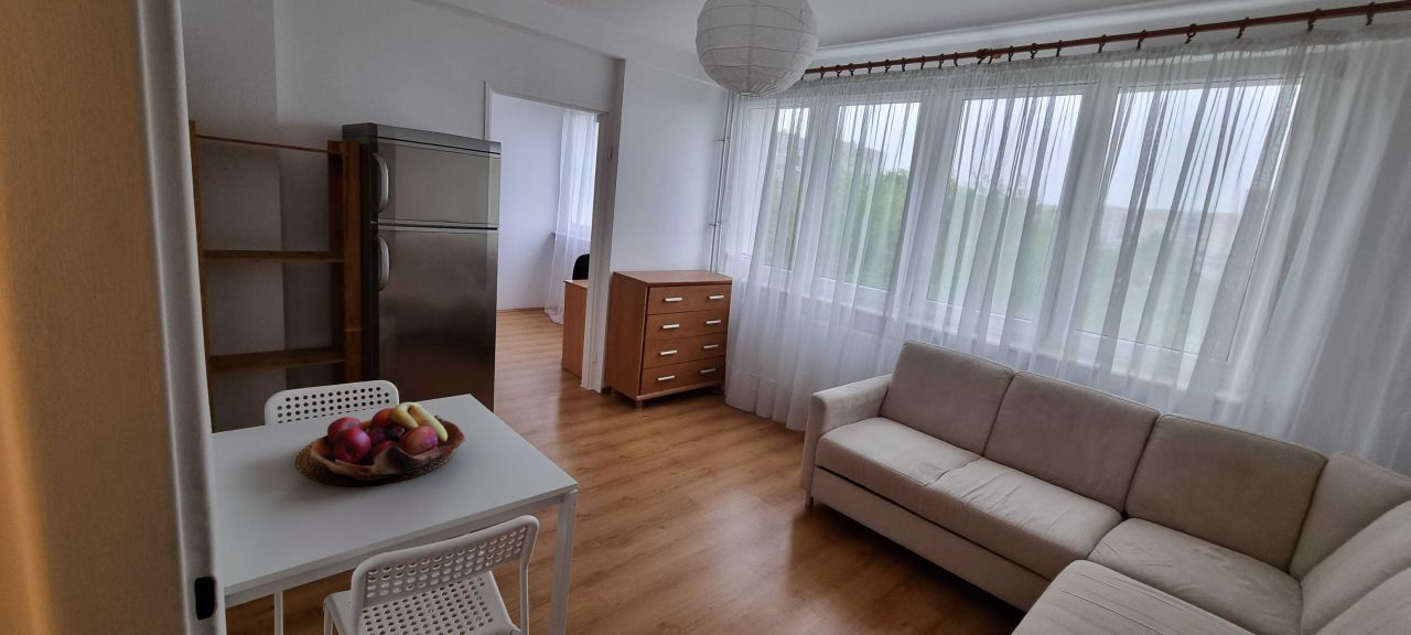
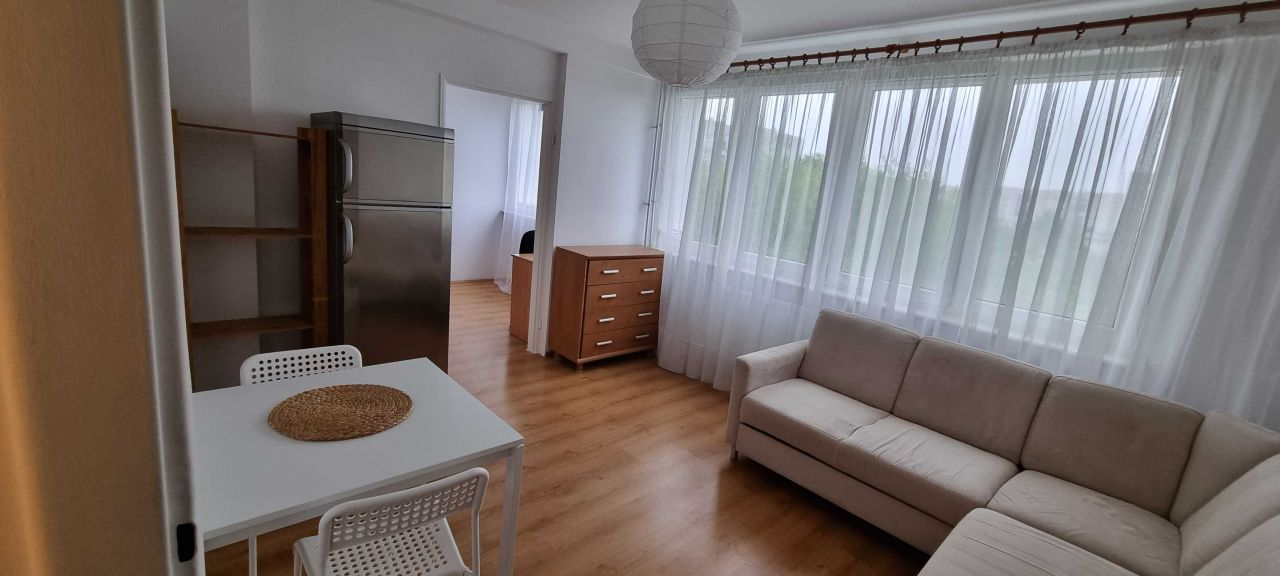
- fruit basket [309,401,466,482]
